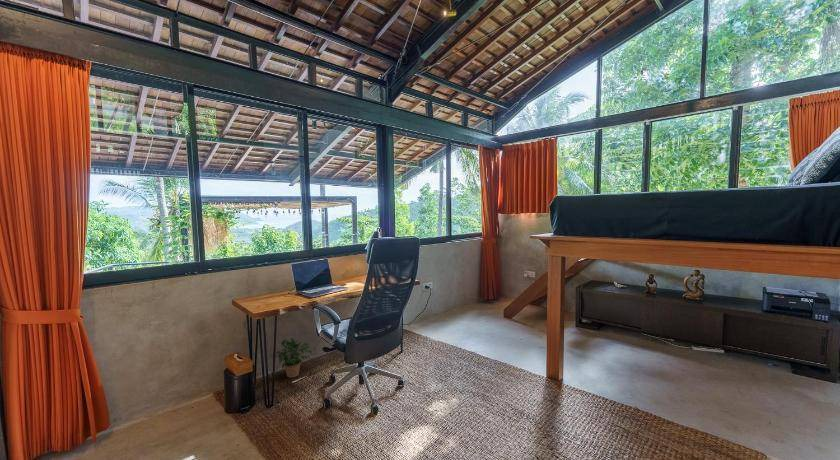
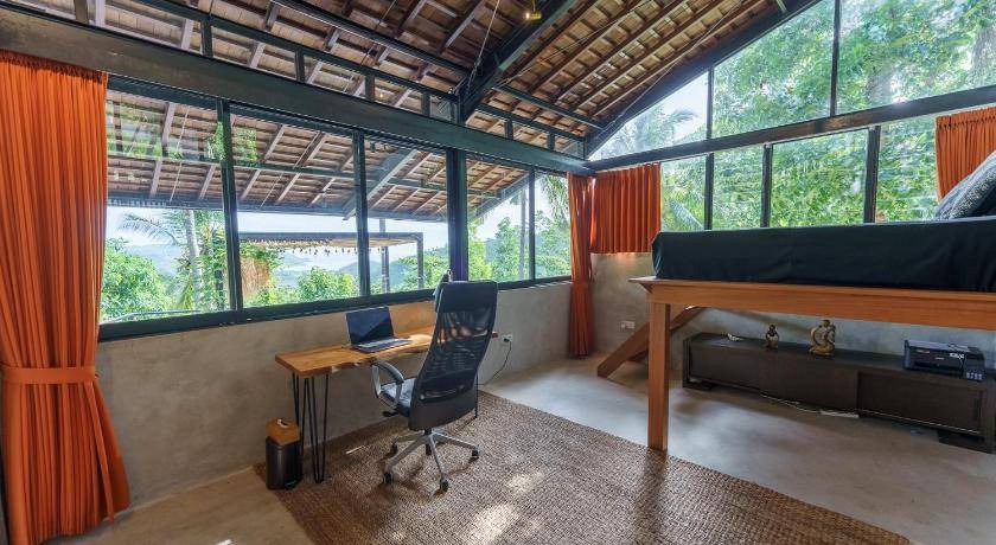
- potted plant [275,337,314,378]
